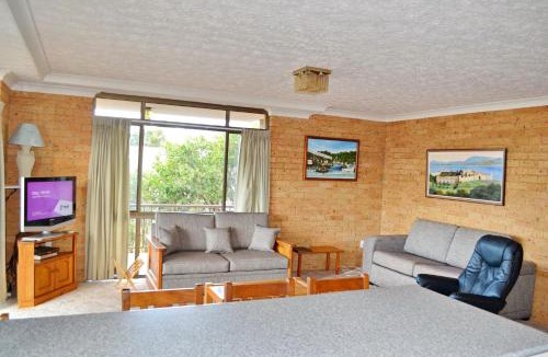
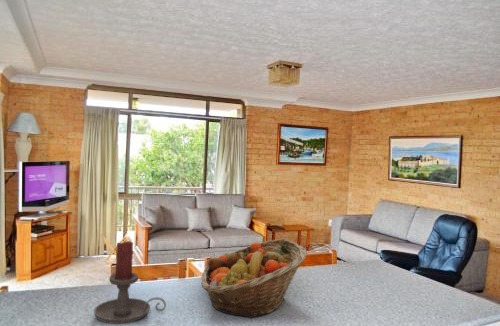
+ candle holder [93,240,167,325]
+ fruit basket [200,238,308,319]
